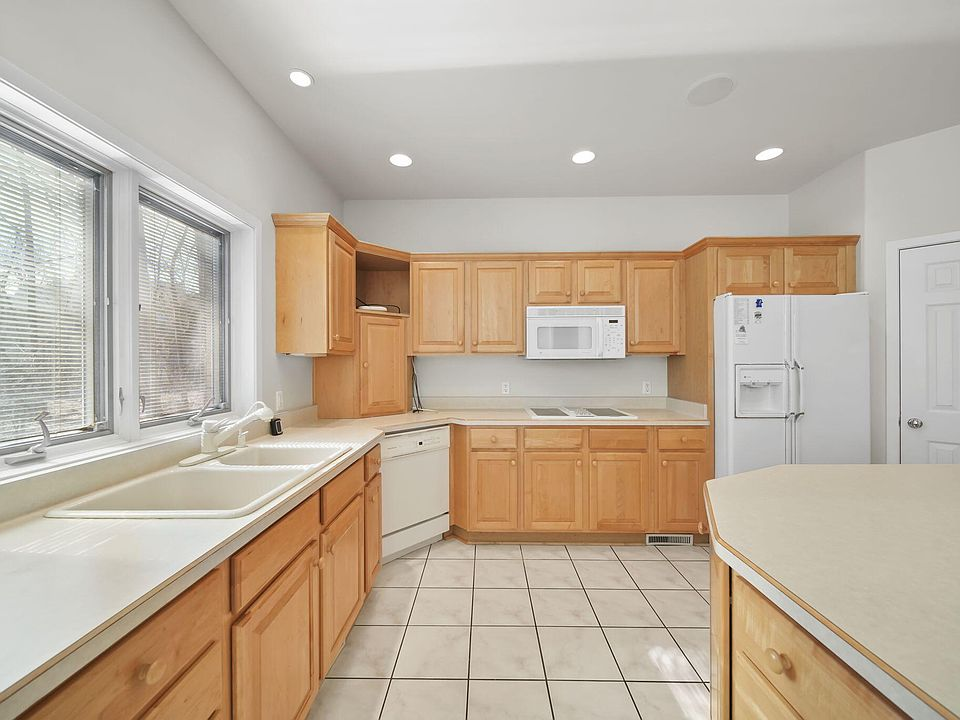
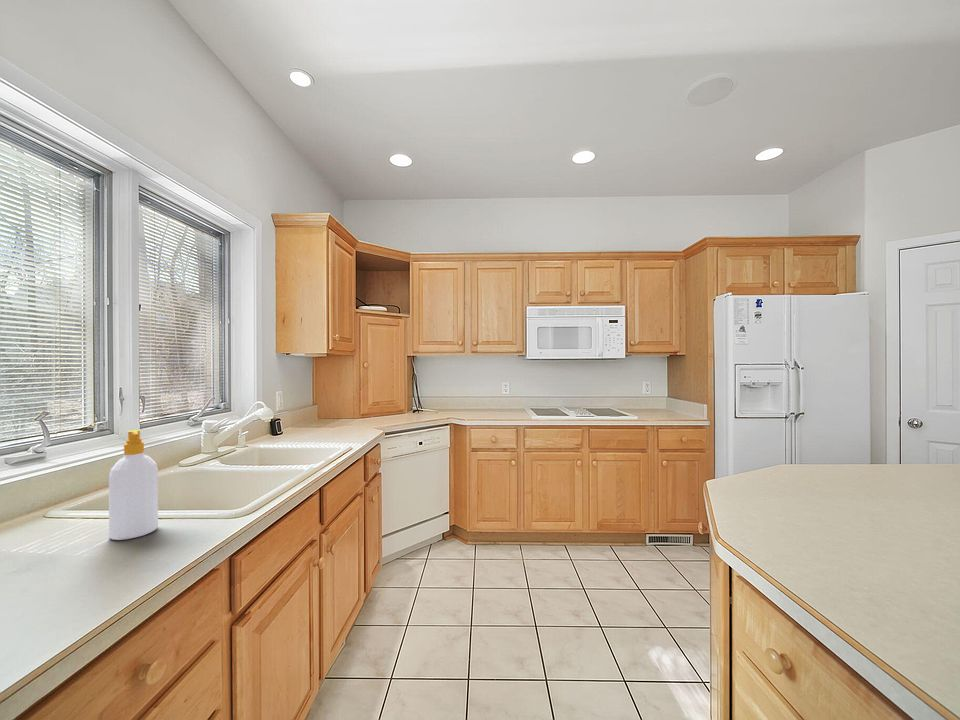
+ soap bottle [108,429,159,541]
